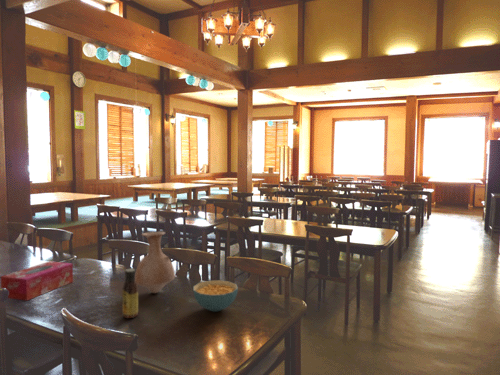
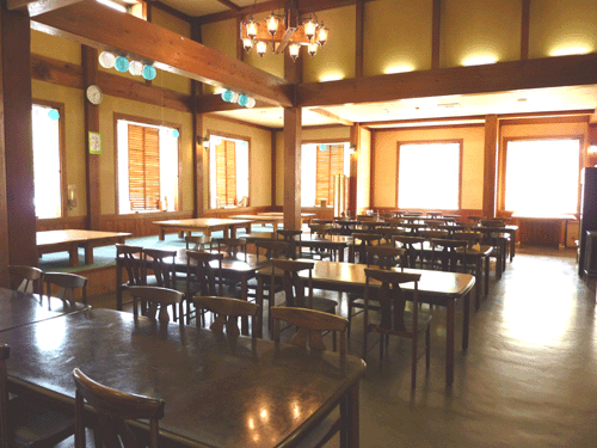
- sauce bottle [121,268,139,319]
- cereal bowl [192,279,239,313]
- vase [135,231,176,294]
- tissue box [0,260,74,302]
